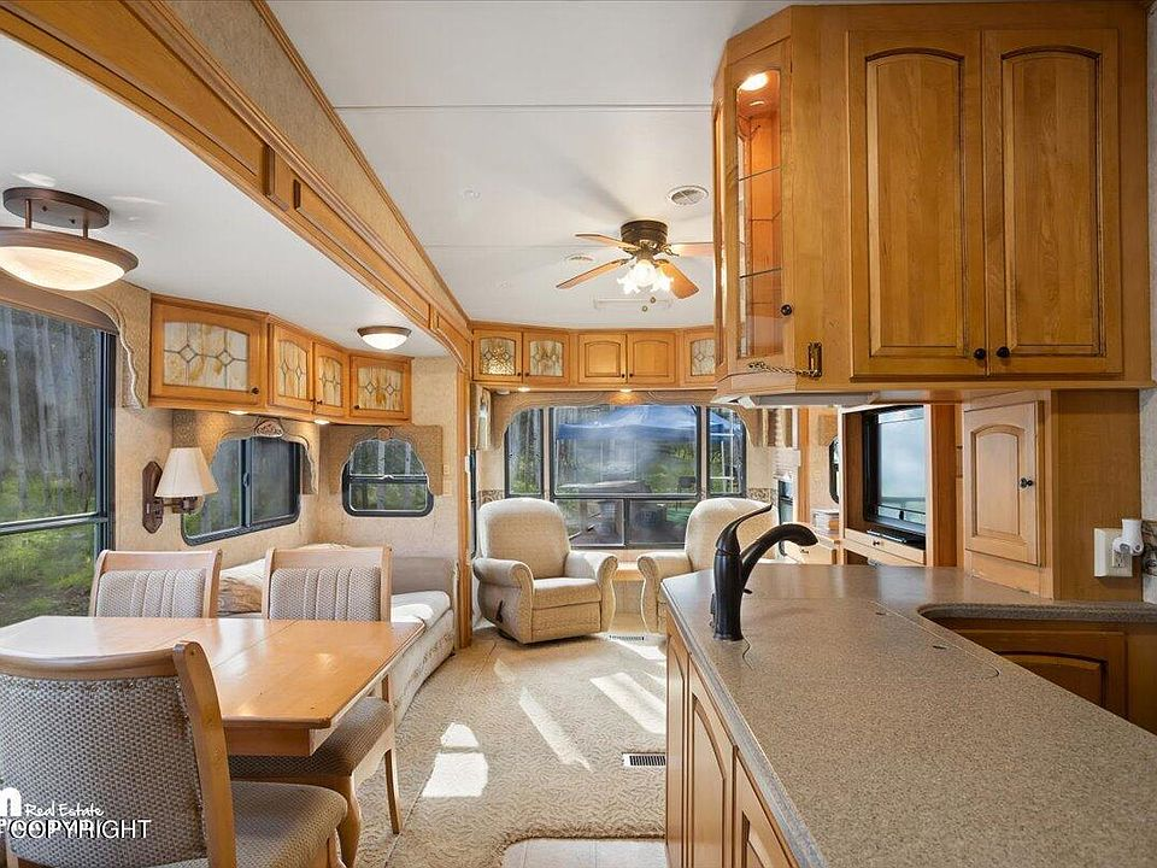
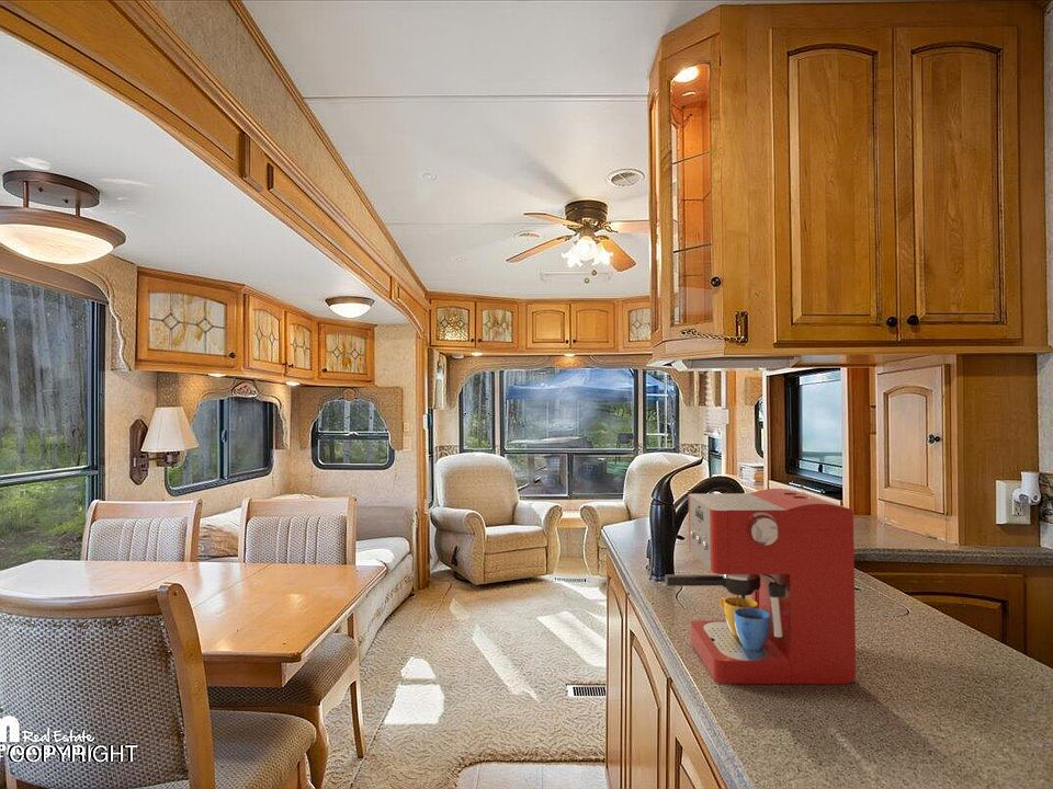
+ coffee maker [664,488,857,685]
